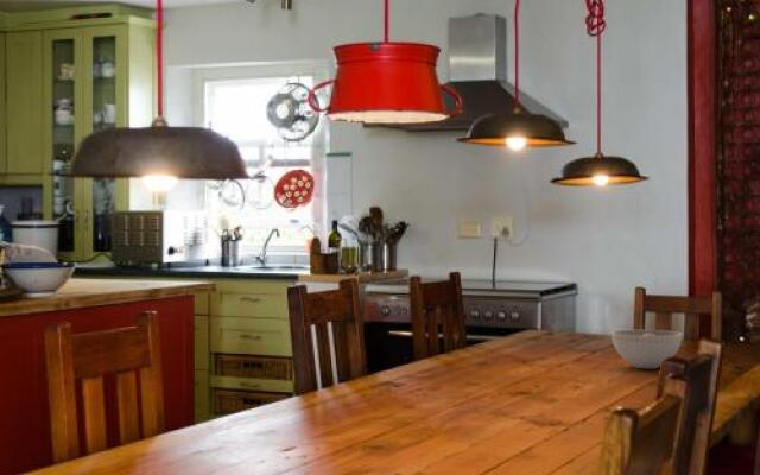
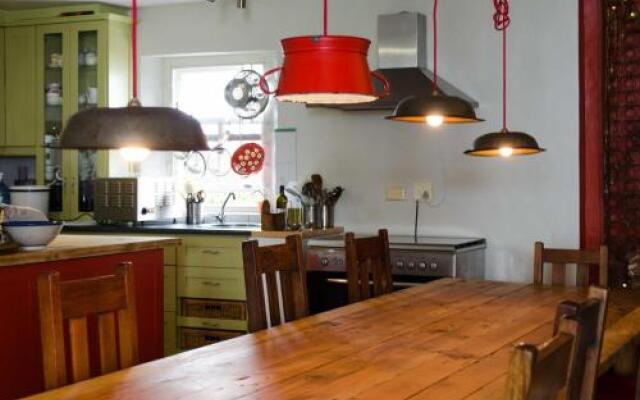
- bowl [610,329,683,369]
